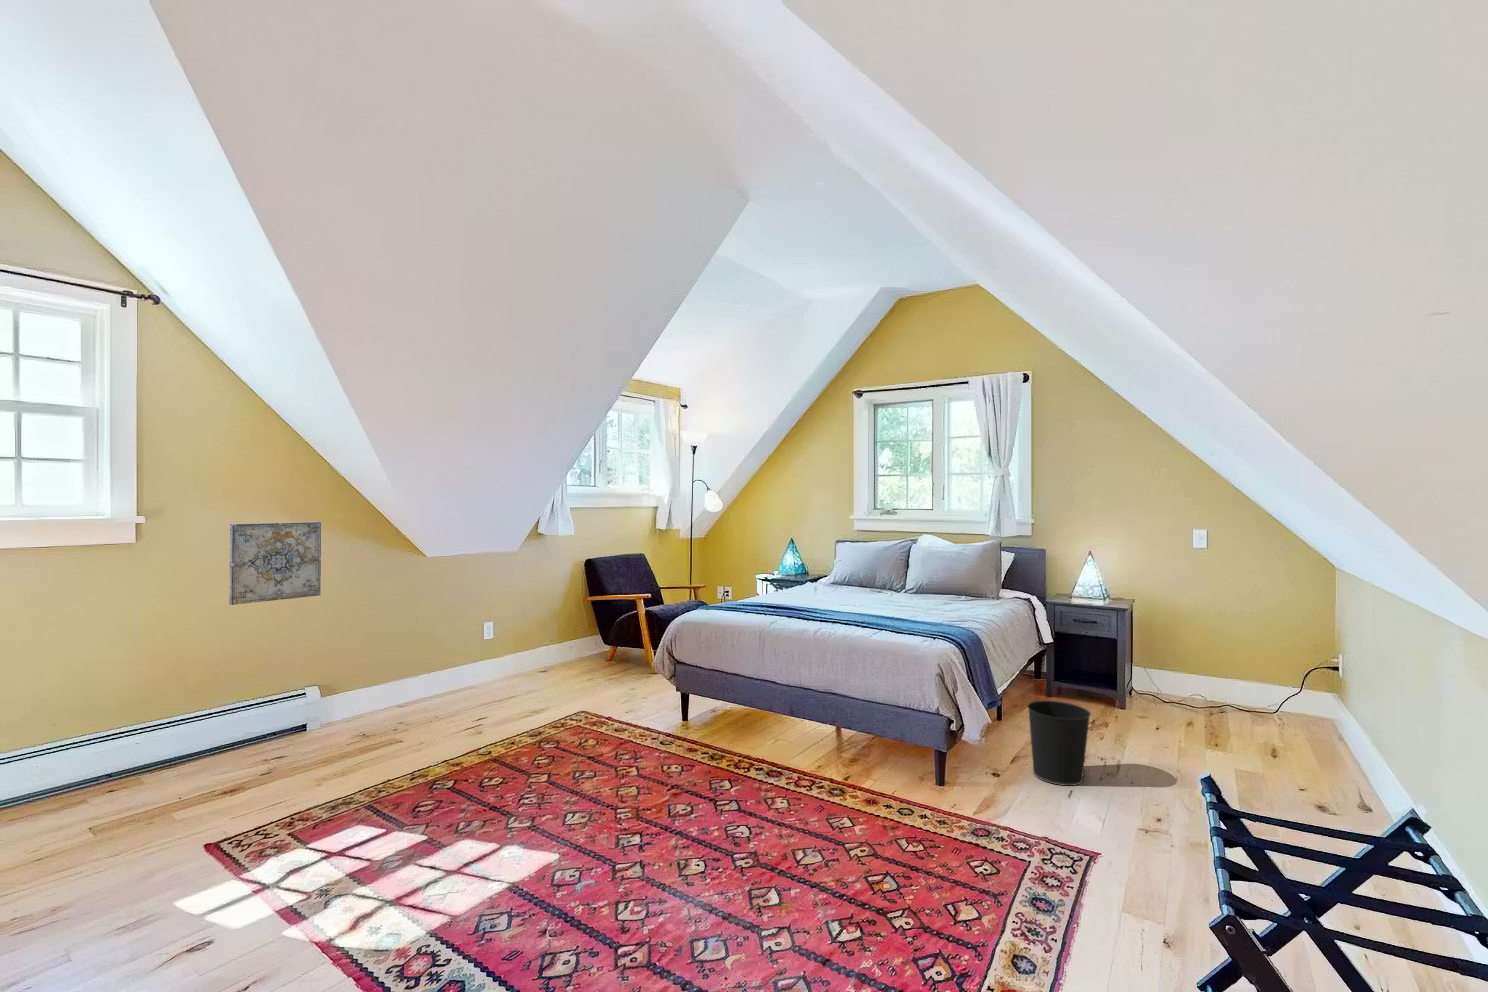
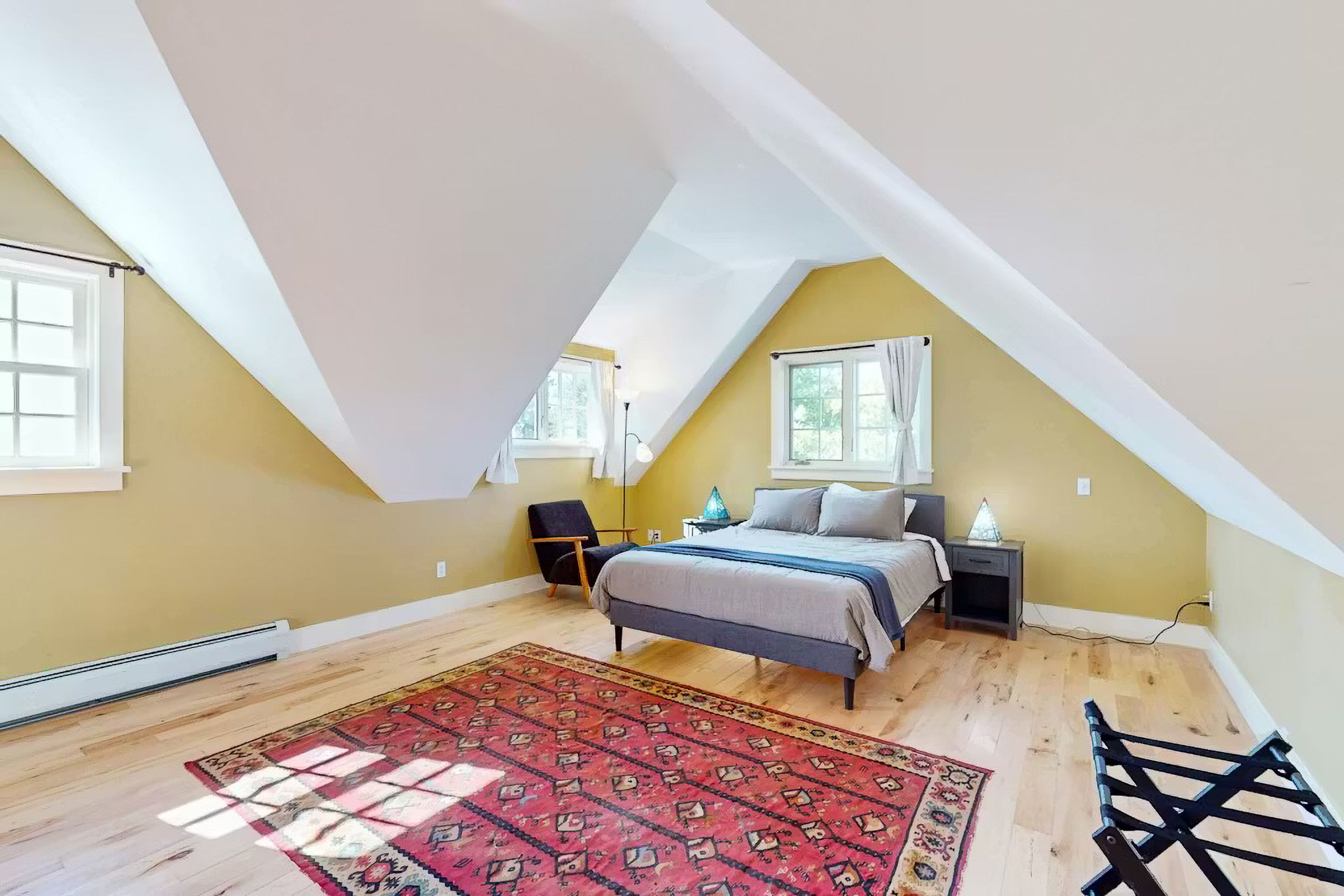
- wall art [229,521,321,606]
- wastebasket [1027,701,1092,786]
